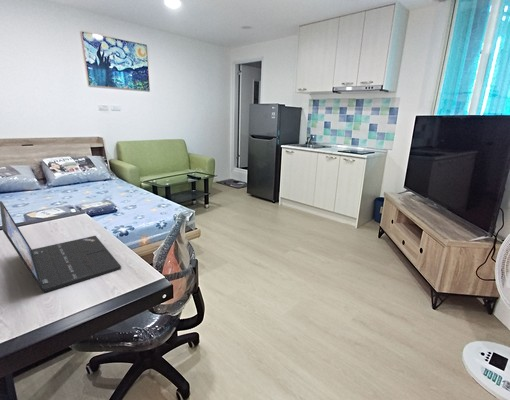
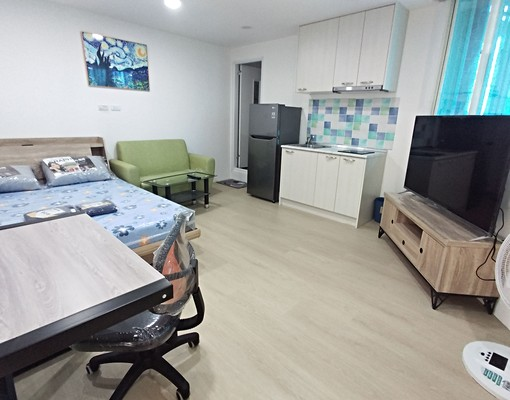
- laptop [0,200,122,293]
